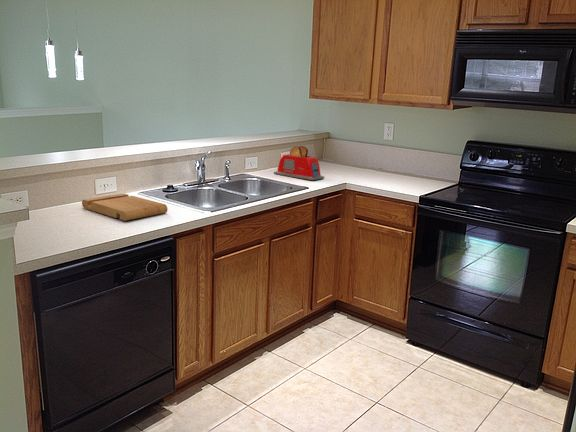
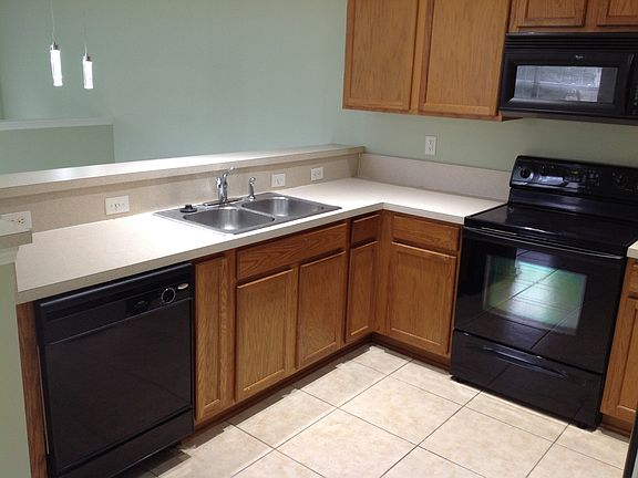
- toaster [273,145,325,181]
- cutting board [81,193,169,222]
